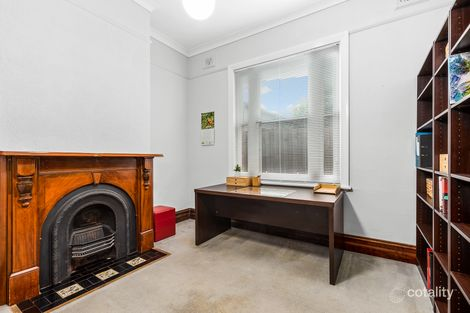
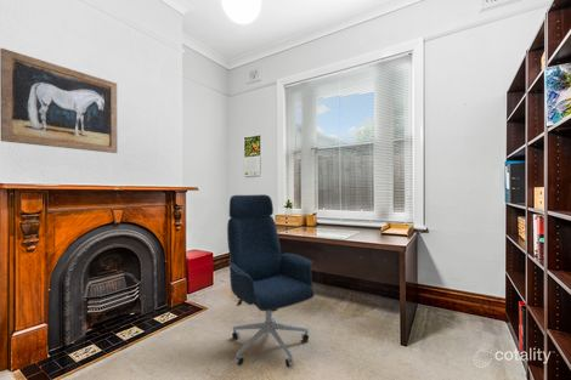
+ office chair [226,193,316,369]
+ wall art [0,47,118,154]
